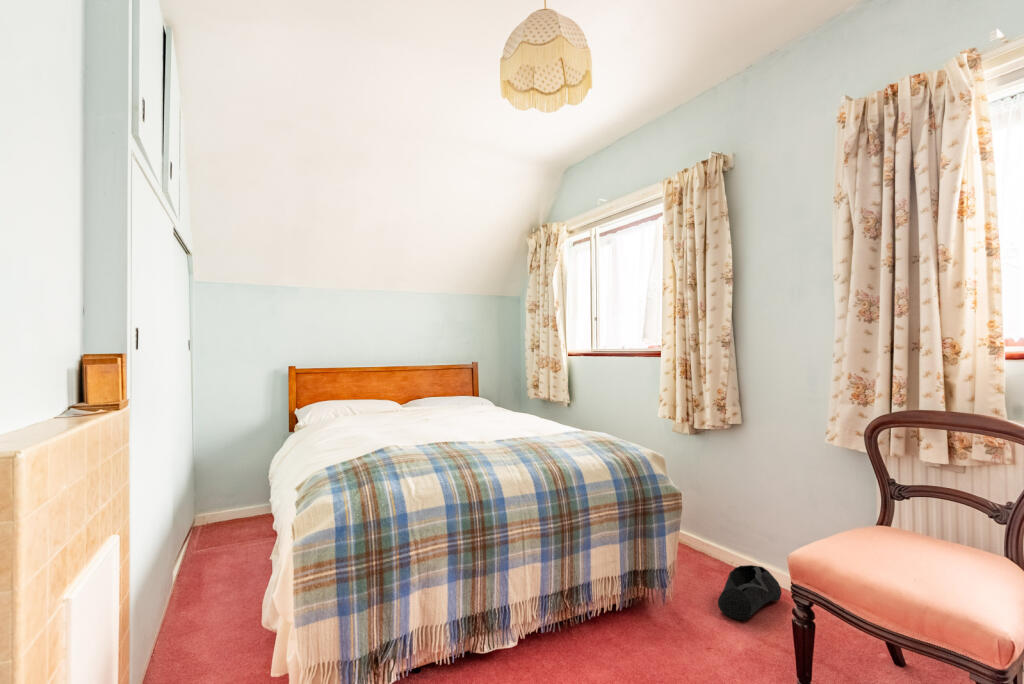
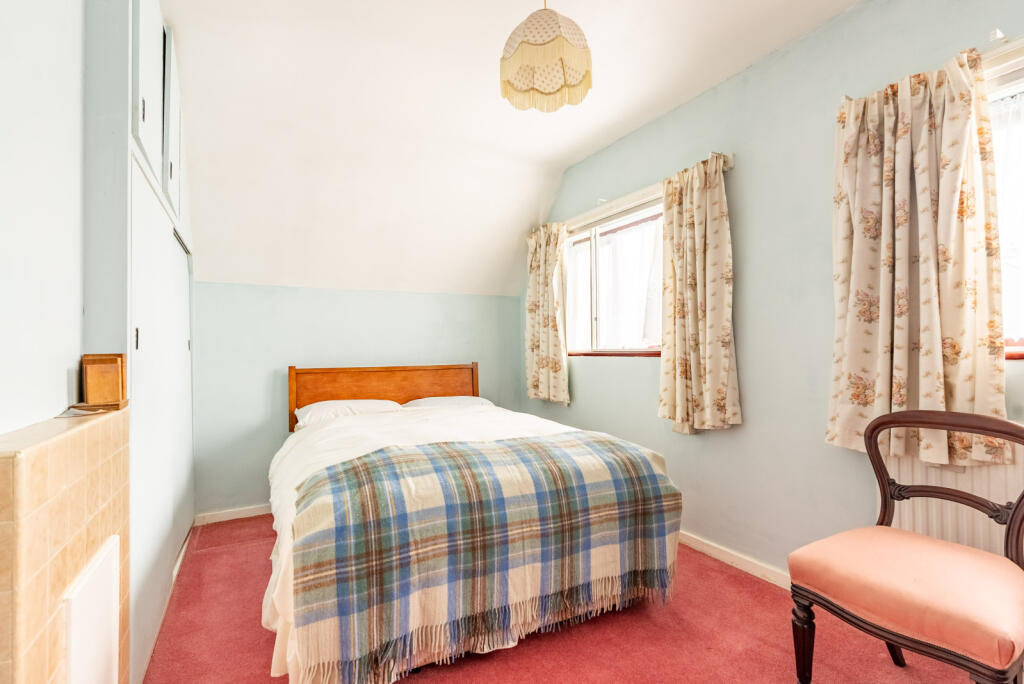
- bag [717,564,782,621]
